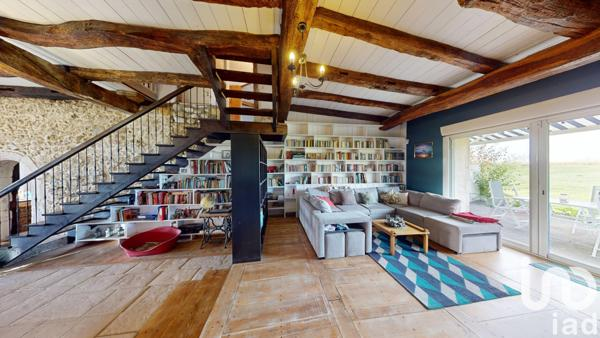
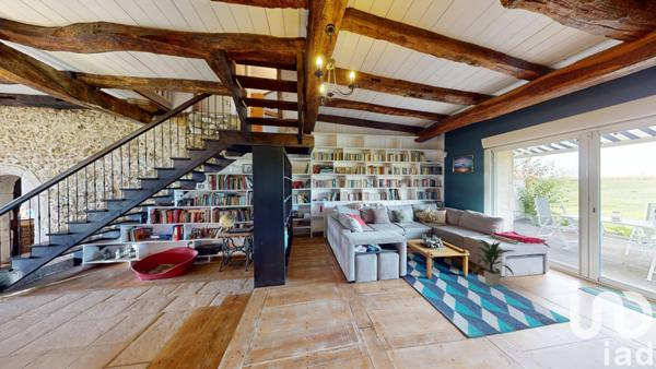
+ indoor plant [471,238,515,287]
